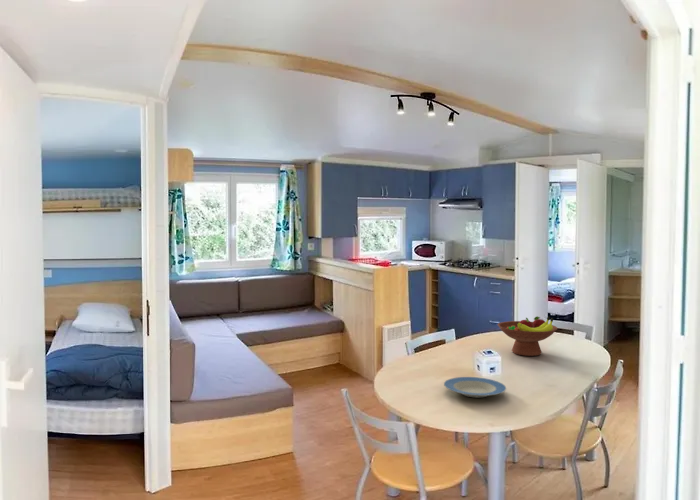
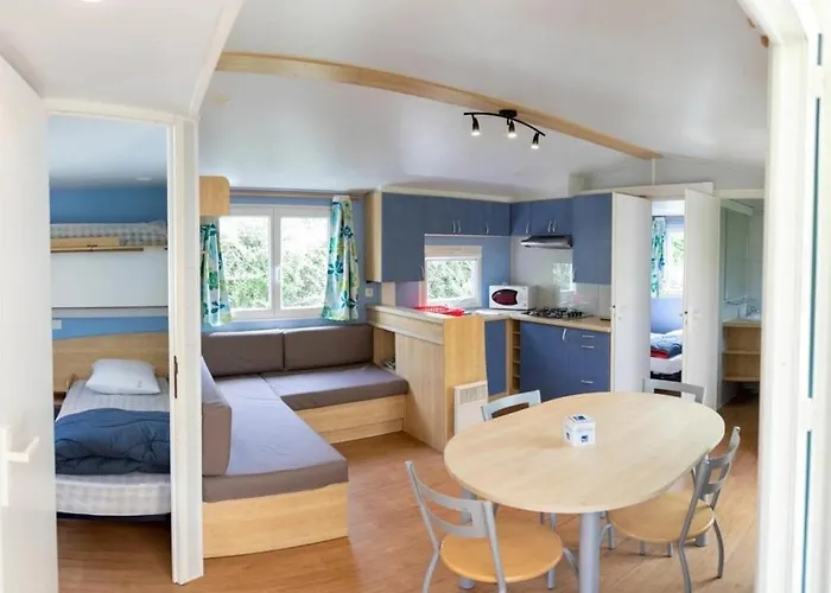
- plate [443,376,507,398]
- fruit bowl [497,315,559,357]
